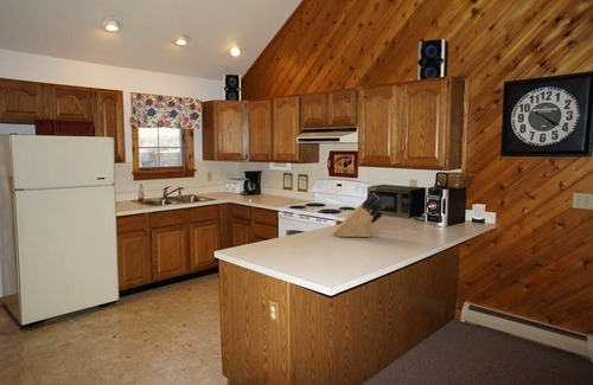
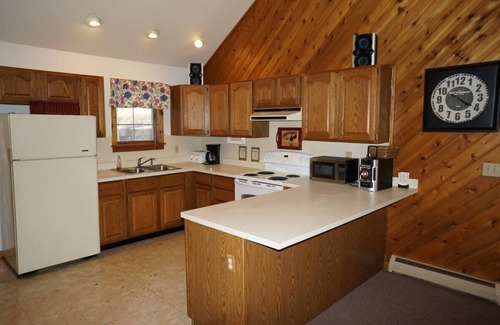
- knife block [333,192,385,238]
